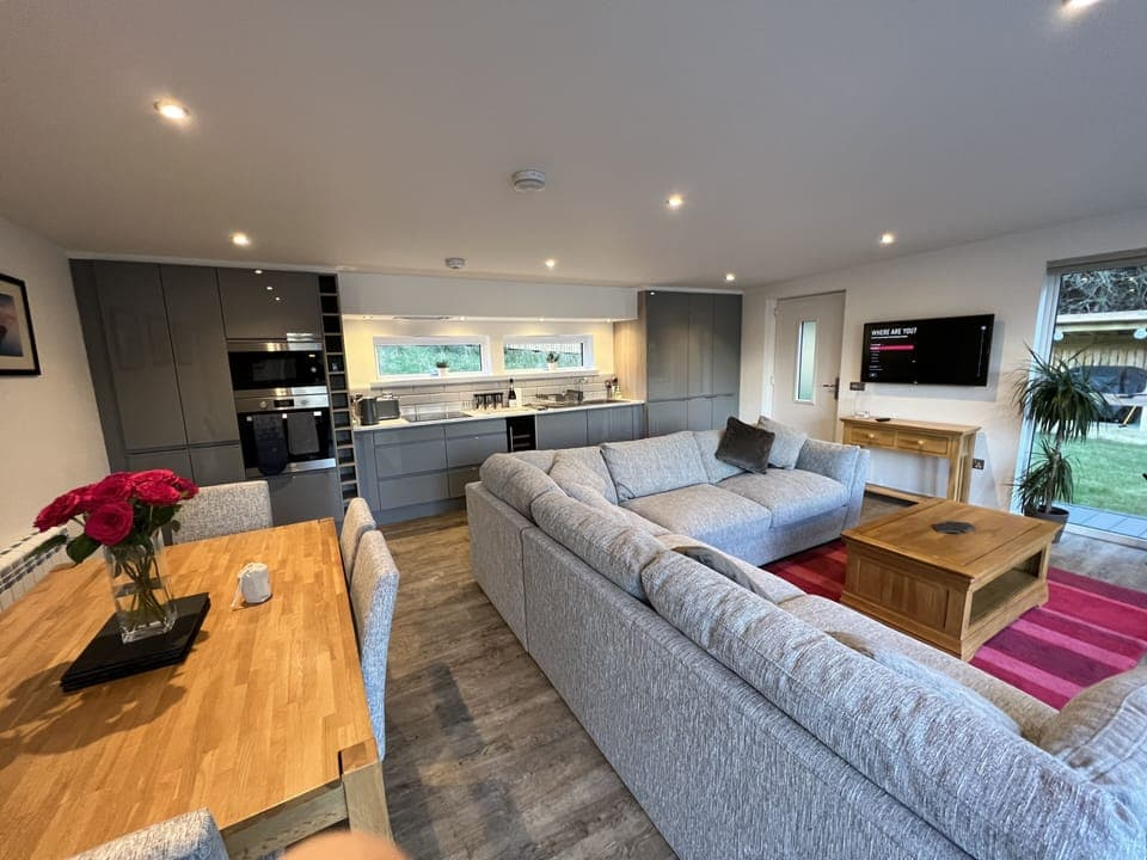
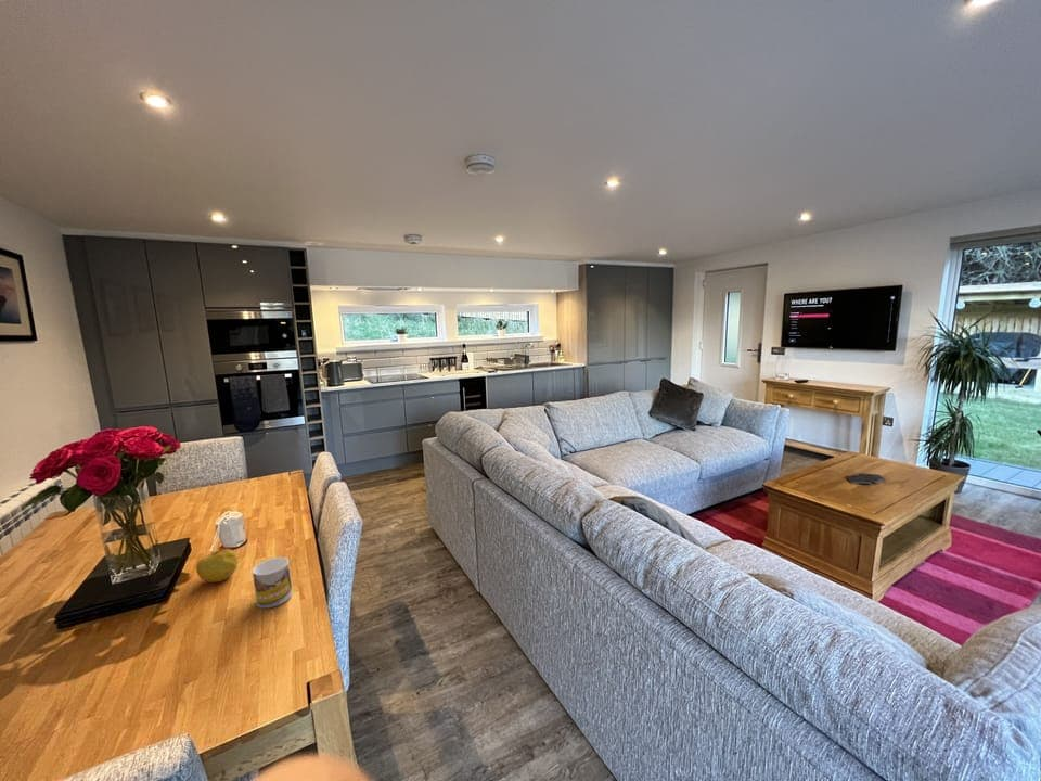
+ apple [195,548,239,584]
+ mug [252,556,294,609]
